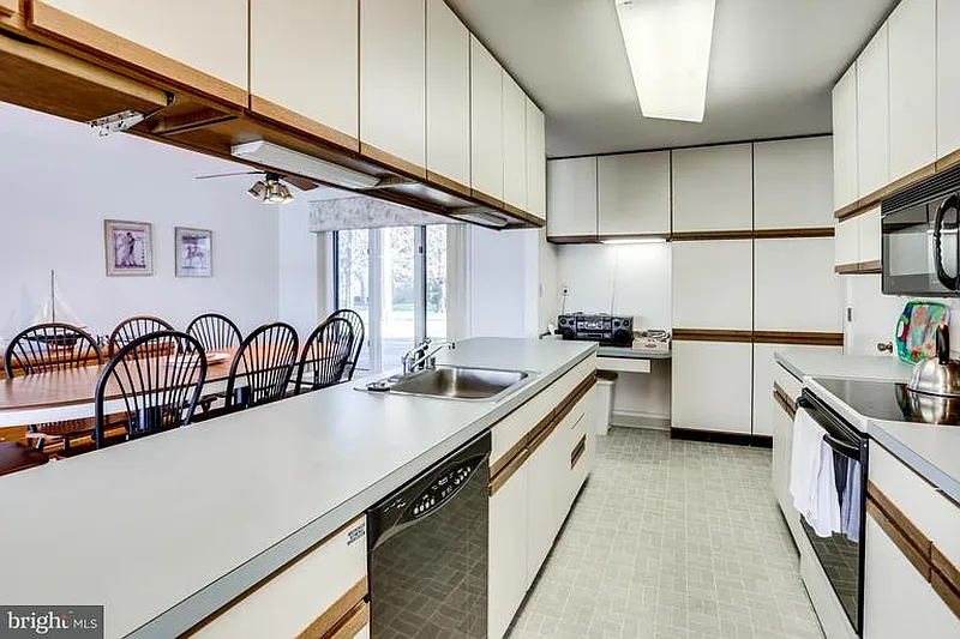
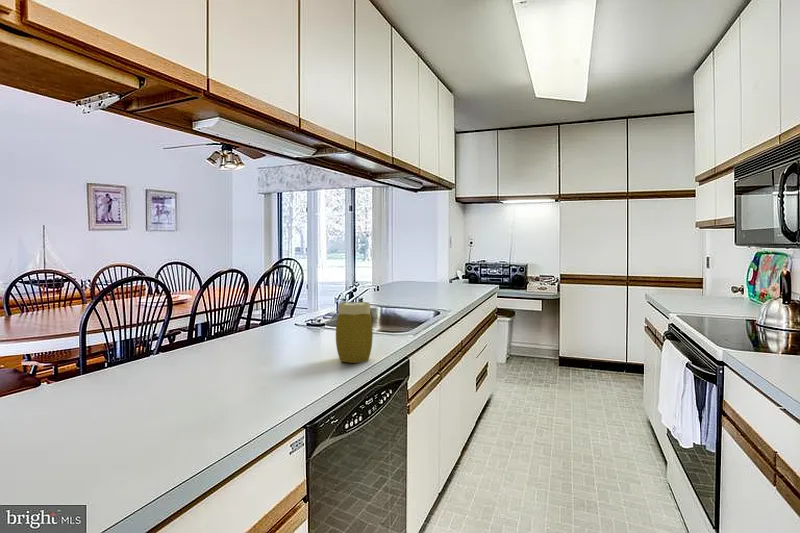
+ jar [335,301,374,364]
